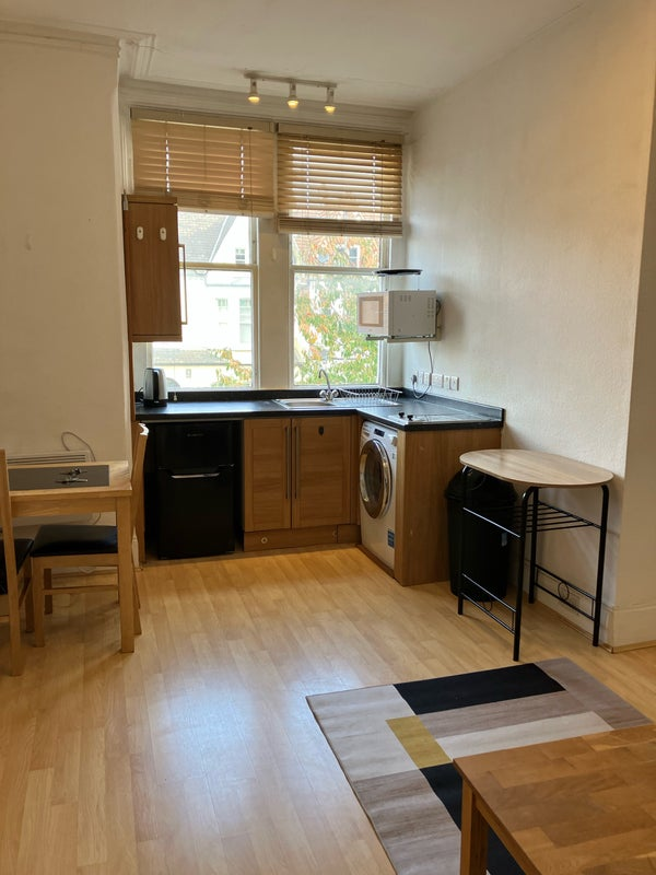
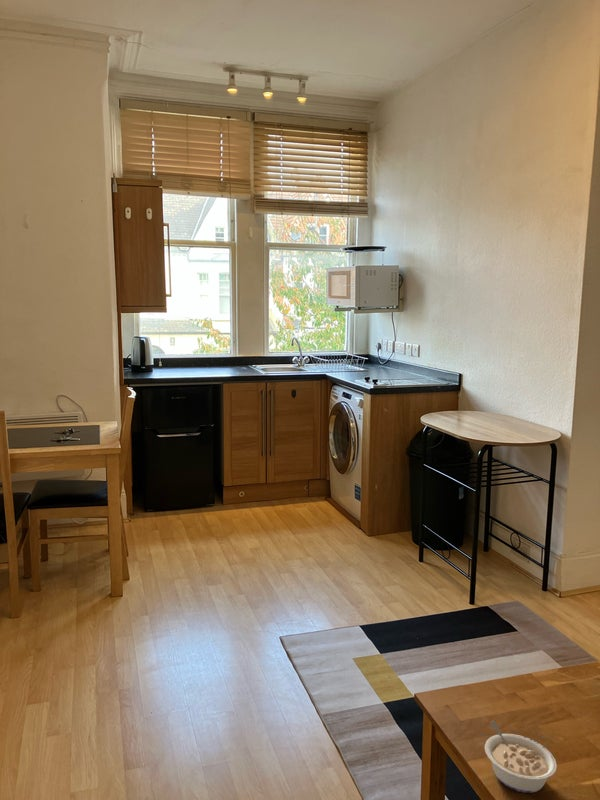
+ legume [484,720,558,794]
